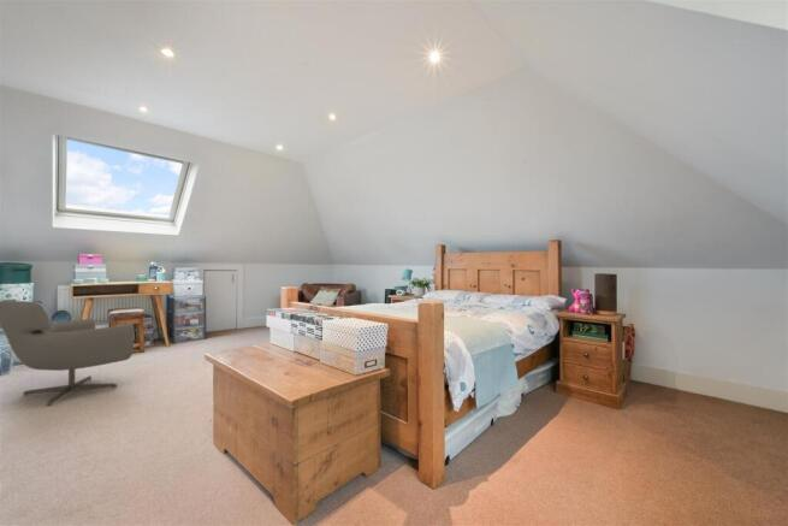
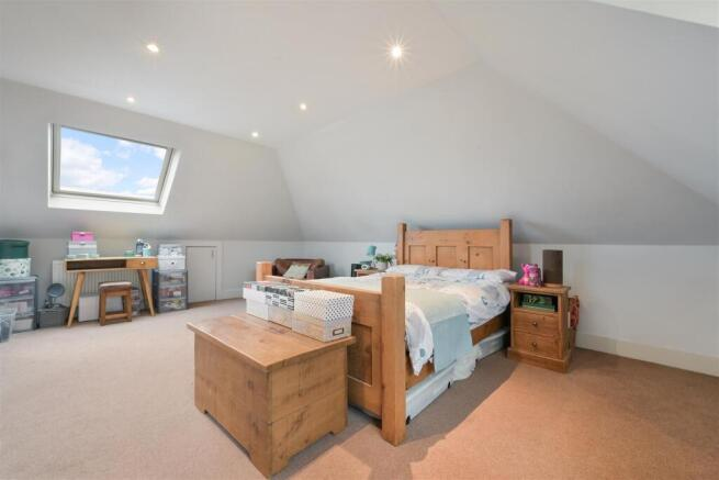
- chair [0,299,135,408]
